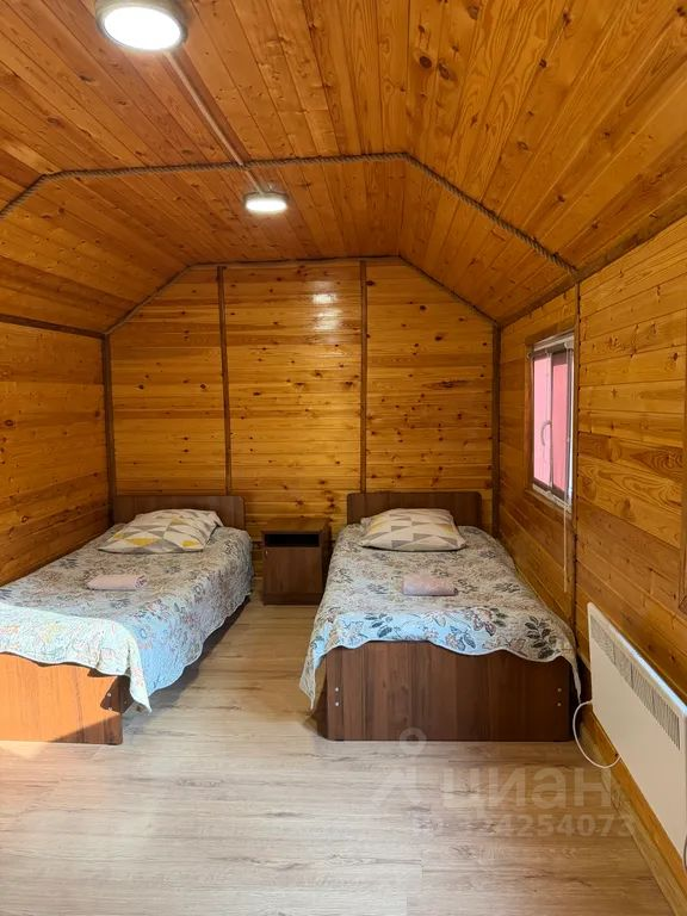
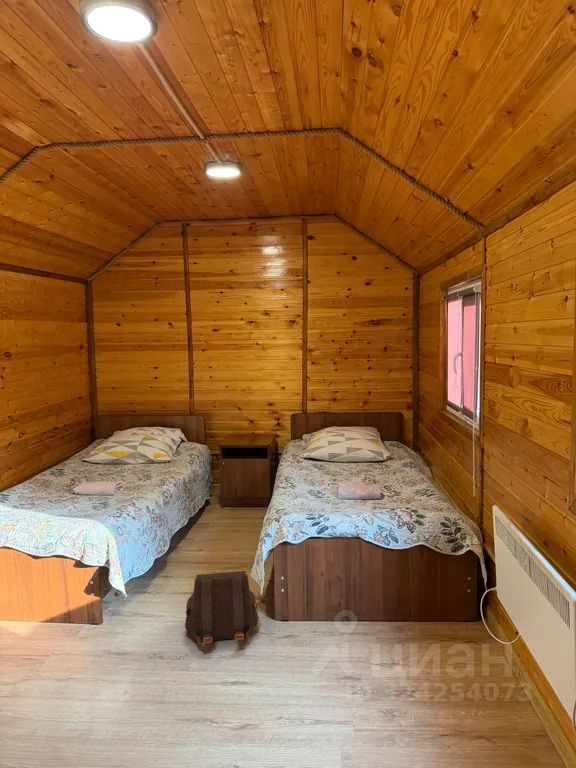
+ satchel [184,570,259,651]
